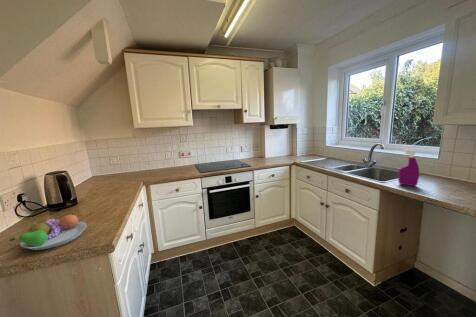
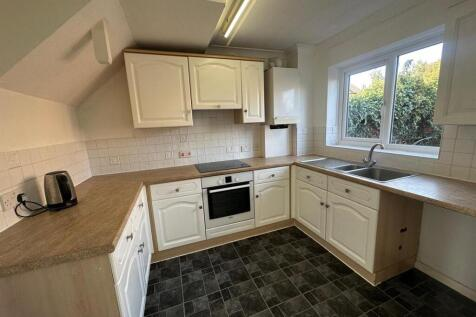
- fruit bowl [8,213,88,251]
- spray bottle [397,149,420,187]
